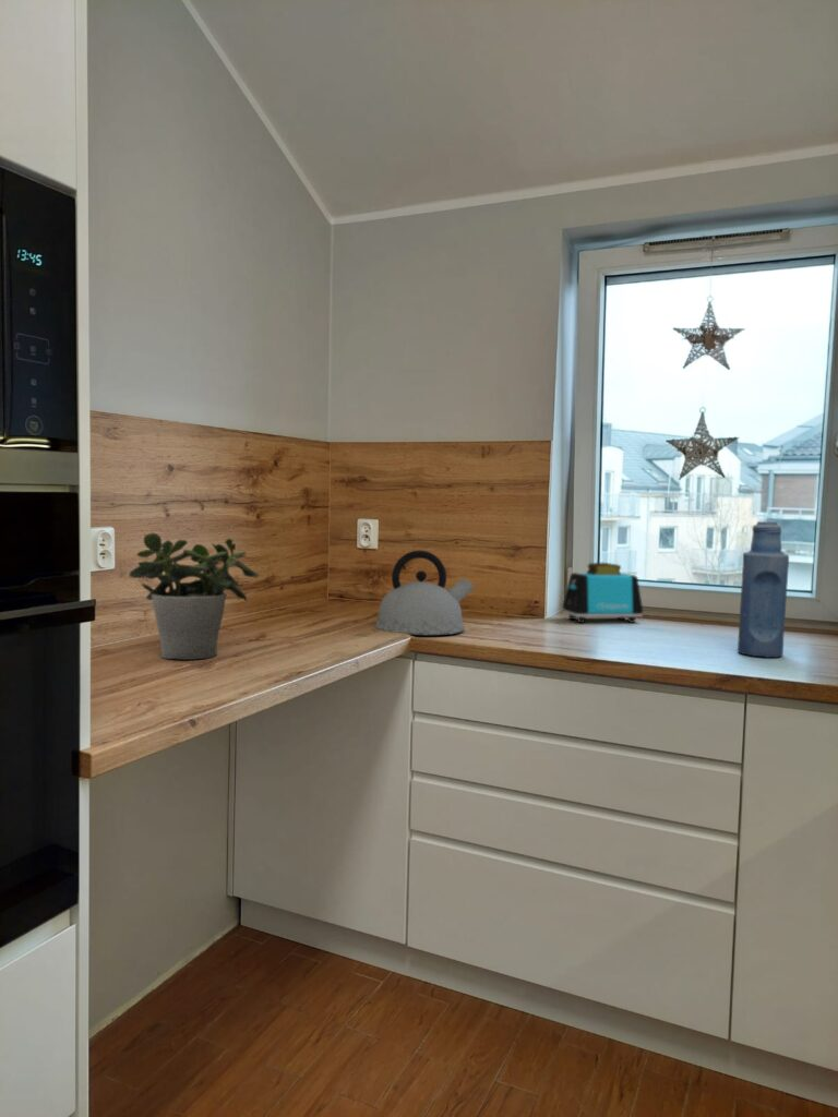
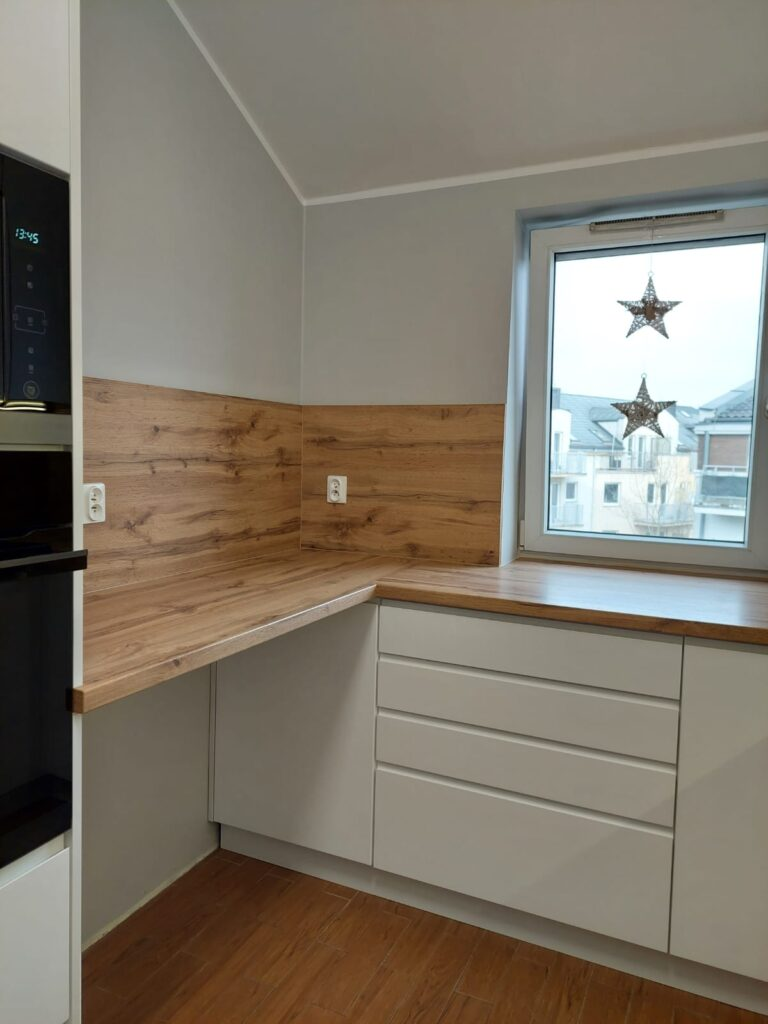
- kettle [373,550,475,636]
- toaster [561,562,644,624]
- potted plant [128,532,260,661]
- bottle [737,520,790,659]
